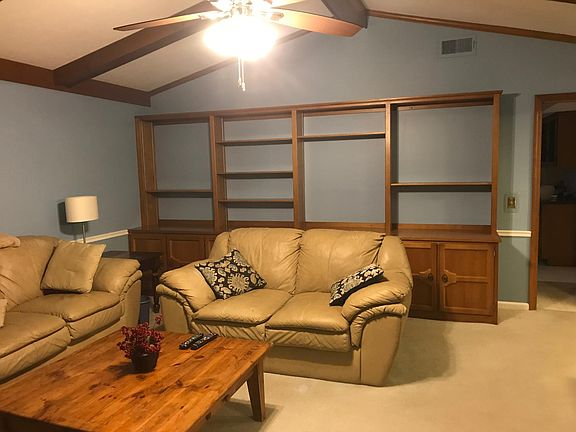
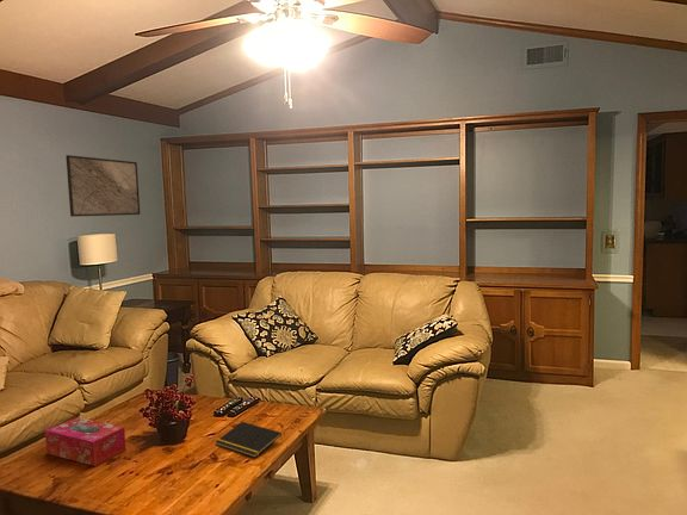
+ tissue box [44,416,128,467]
+ notepad [215,421,283,459]
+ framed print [64,154,141,218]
